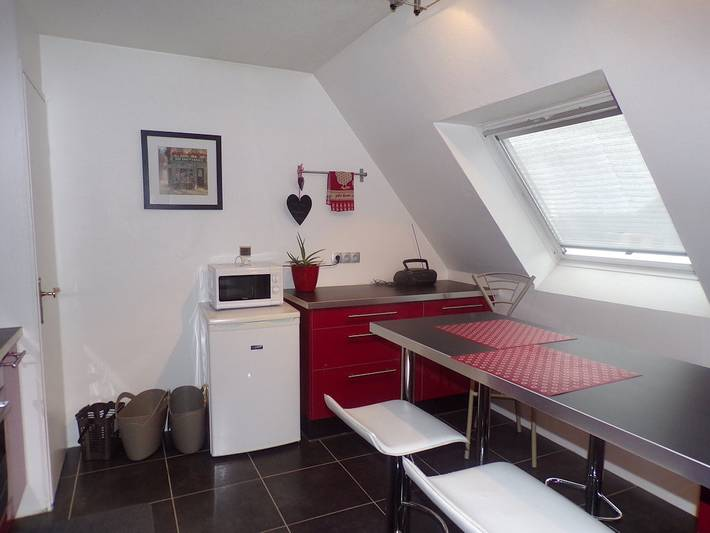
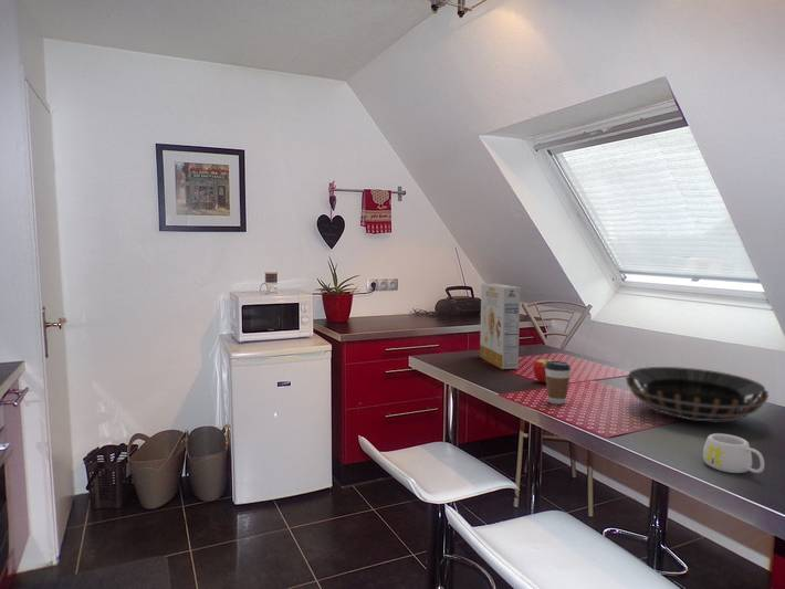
+ decorative bowl [625,366,770,422]
+ coffee cup [545,360,572,406]
+ apple [532,351,556,385]
+ cereal box [479,283,522,370]
+ mug [702,432,765,474]
